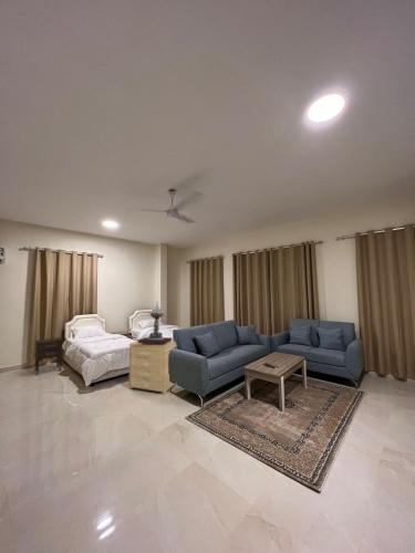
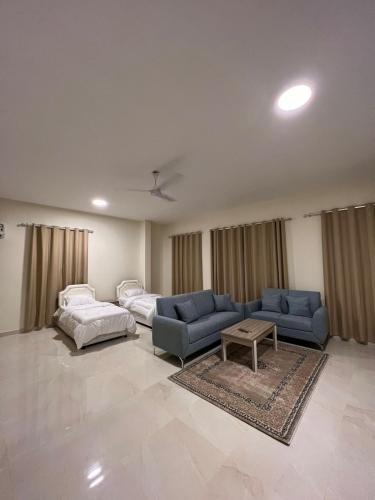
- nightstand [33,336,64,376]
- decorative urn [137,302,173,344]
- side table [128,340,177,396]
